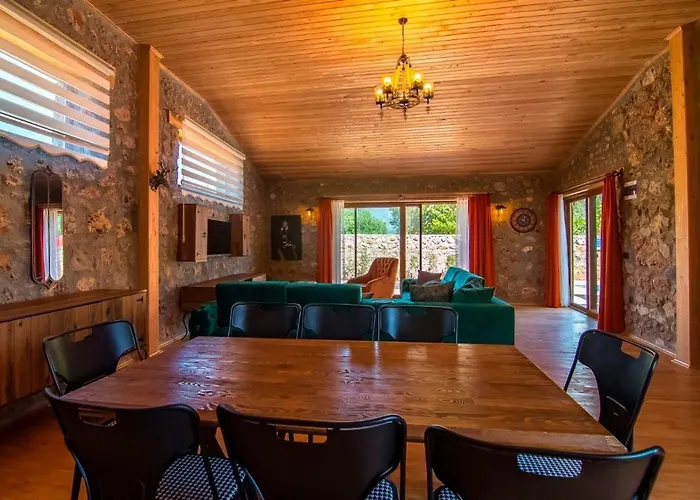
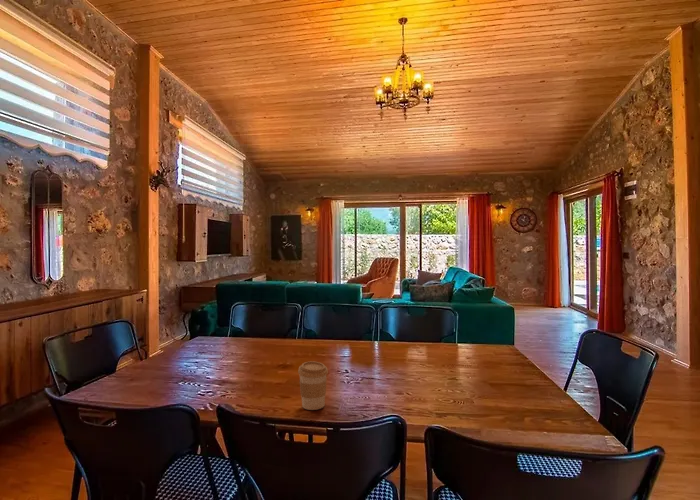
+ coffee cup [297,360,329,411]
